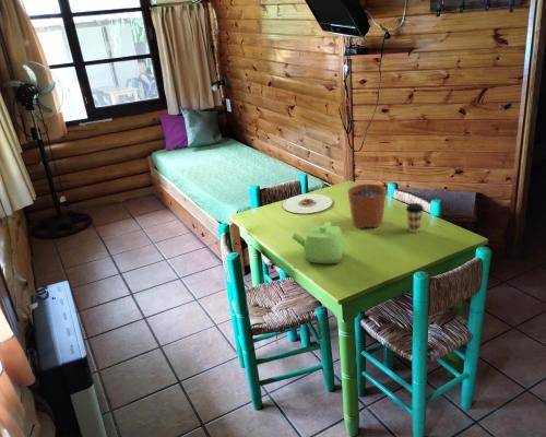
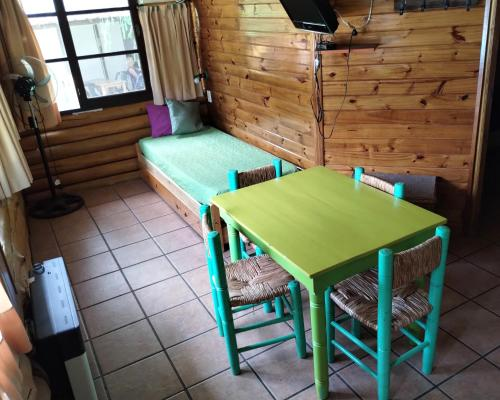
- coffee cup [405,202,425,234]
- teapot [290,221,346,264]
- plate [282,193,333,214]
- plant pot [346,172,388,229]
